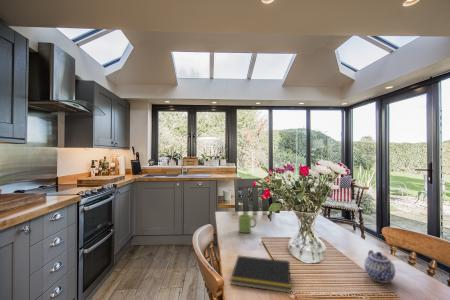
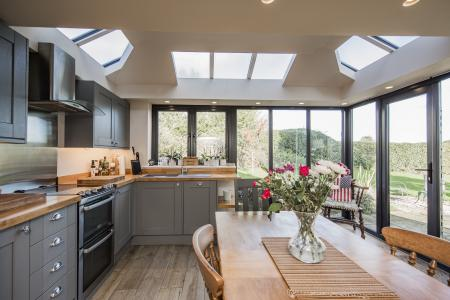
- teapot [363,249,396,284]
- notepad [229,254,292,294]
- mug [238,213,258,234]
